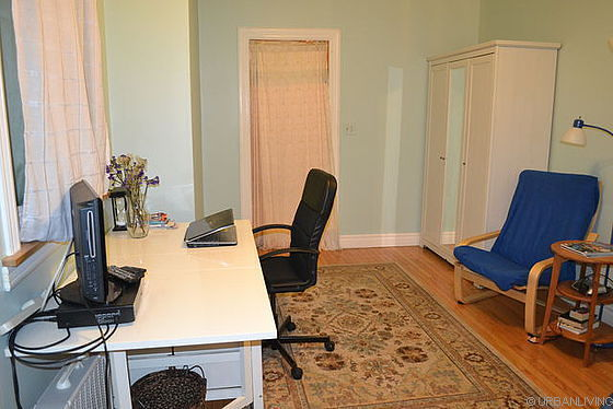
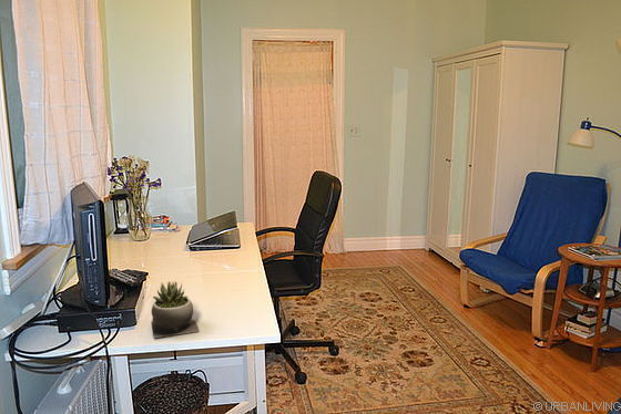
+ succulent plant [150,280,200,339]
